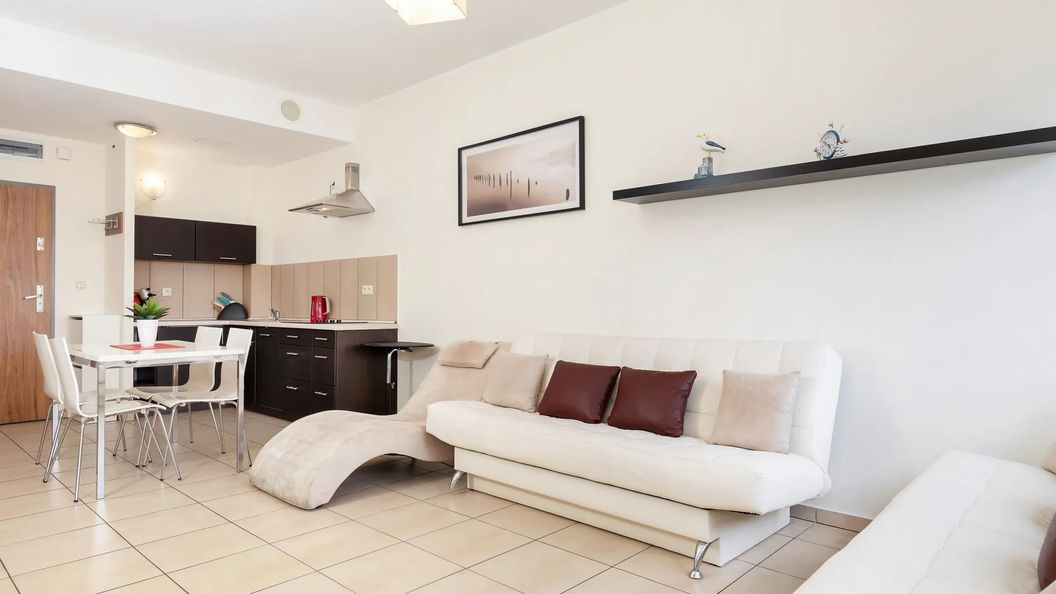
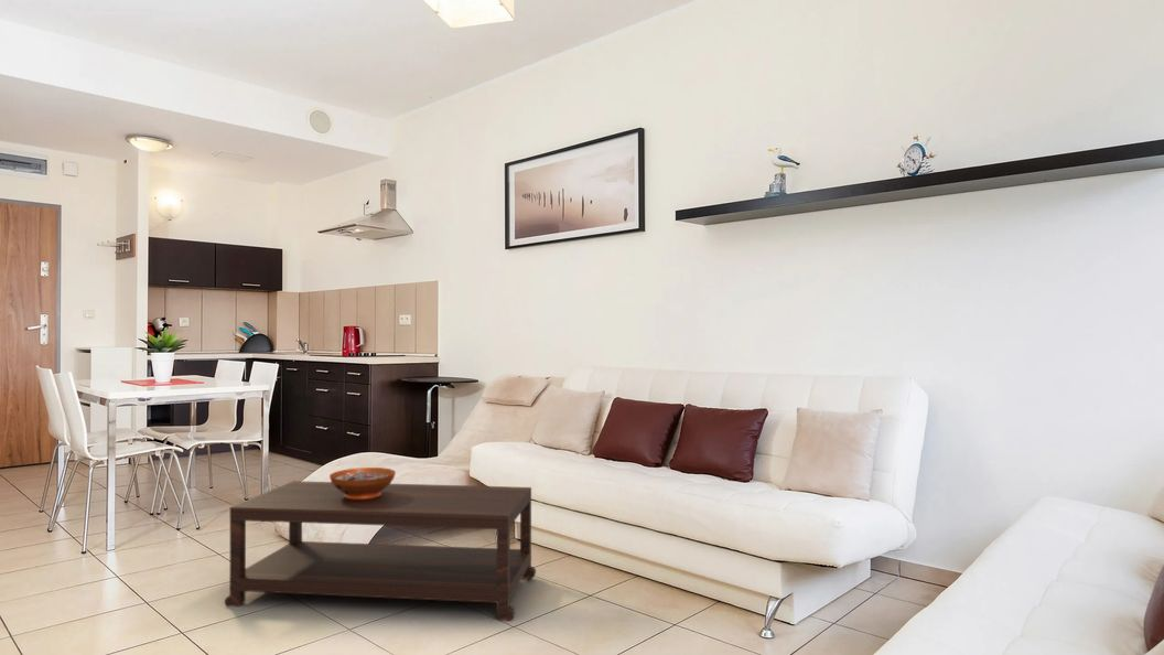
+ coffee table [224,480,537,622]
+ decorative bowl [328,466,397,498]
